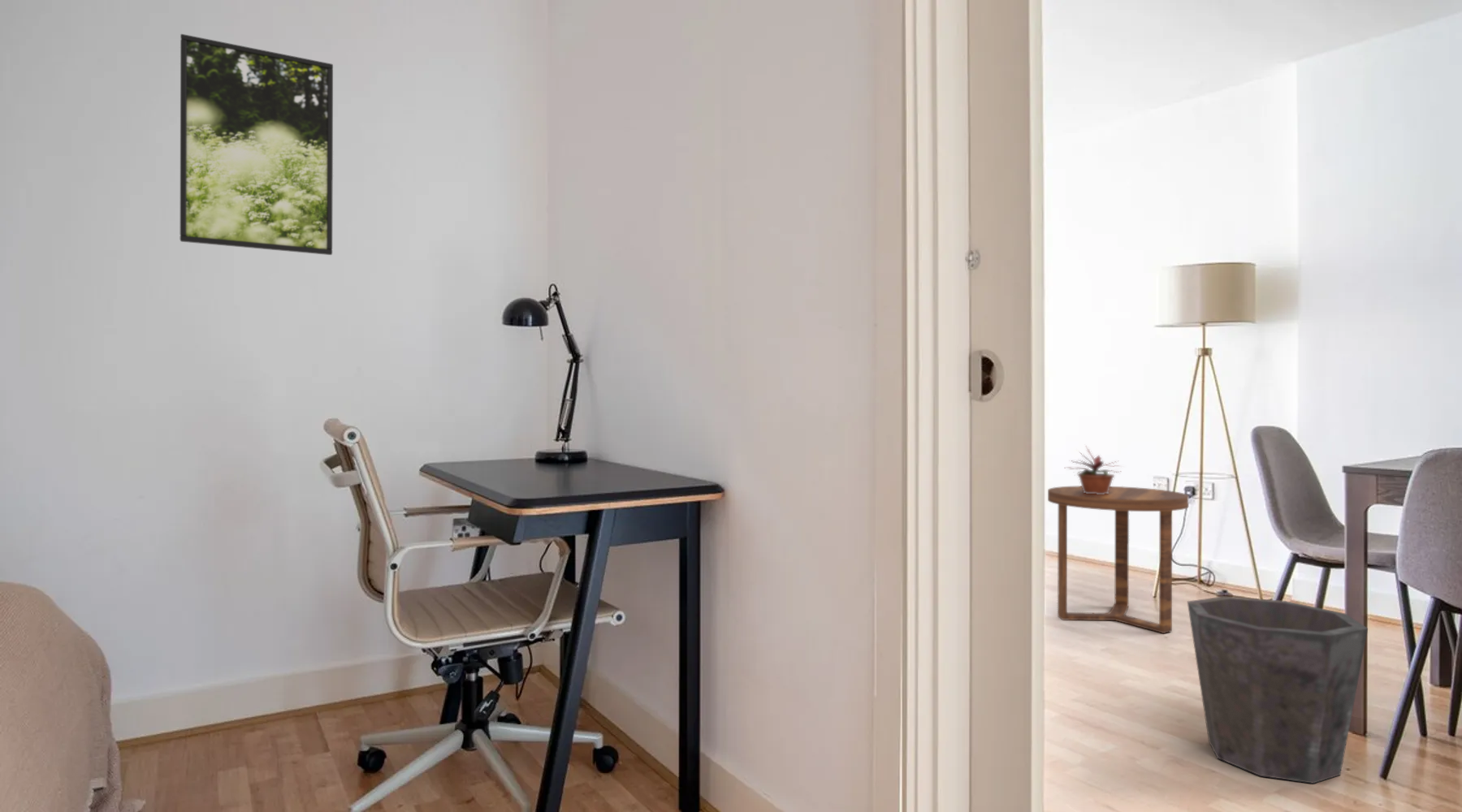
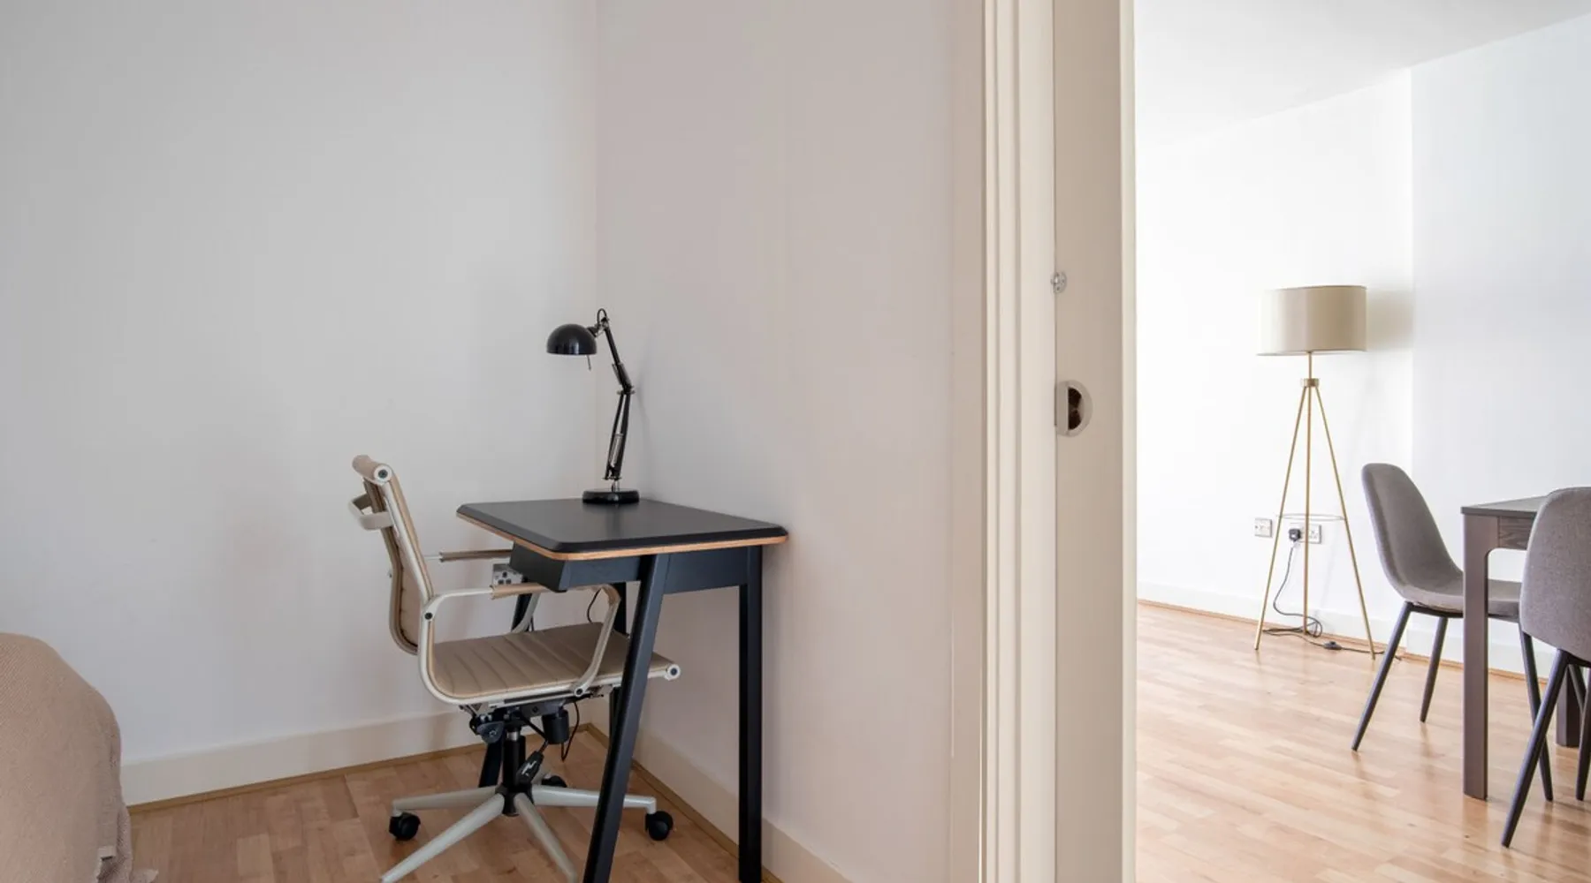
- waste bin [1187,595,1369,784]
- side table [1047,485,1189,634]
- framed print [180,33,334,256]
- potted plant [1065,444,1127,495]
